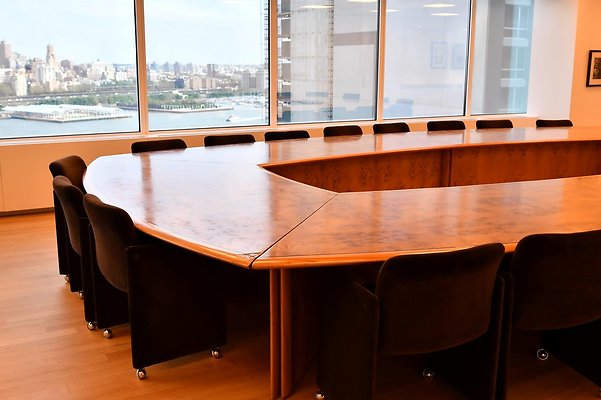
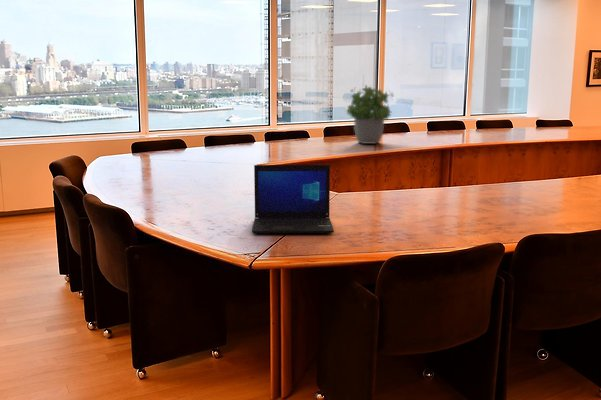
+ potted plant [345,84,395,145]
+ laptop [251,164,335,234]
